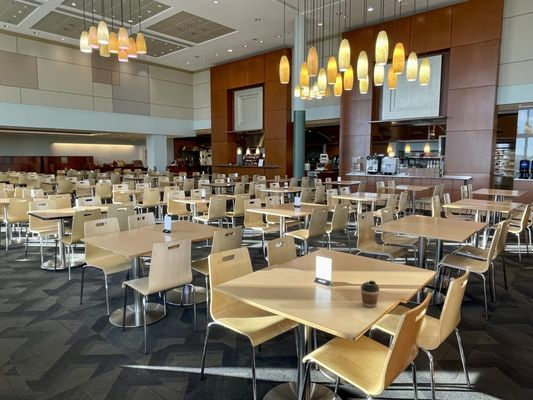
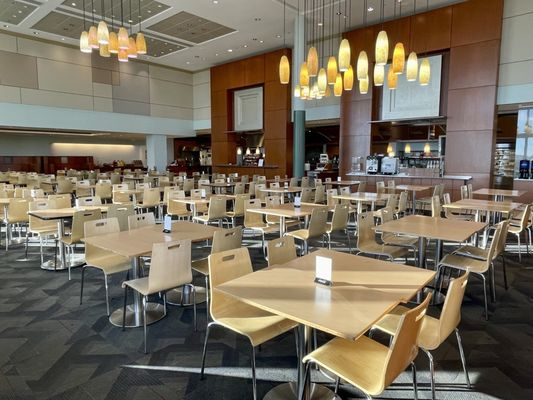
- coffee cup [360,280,380,309]
